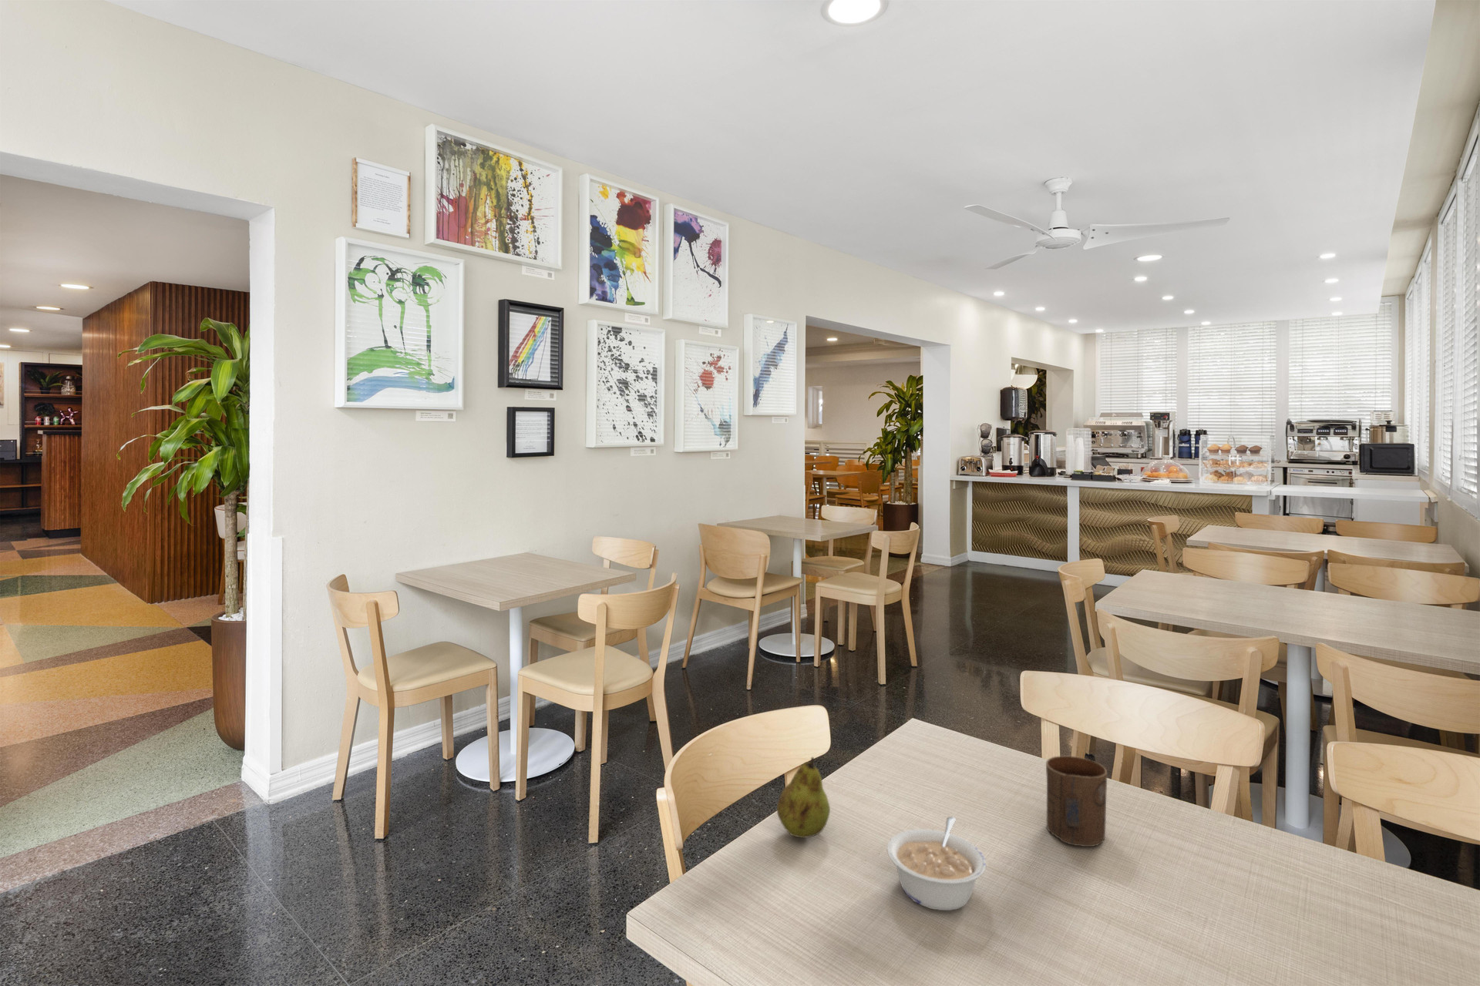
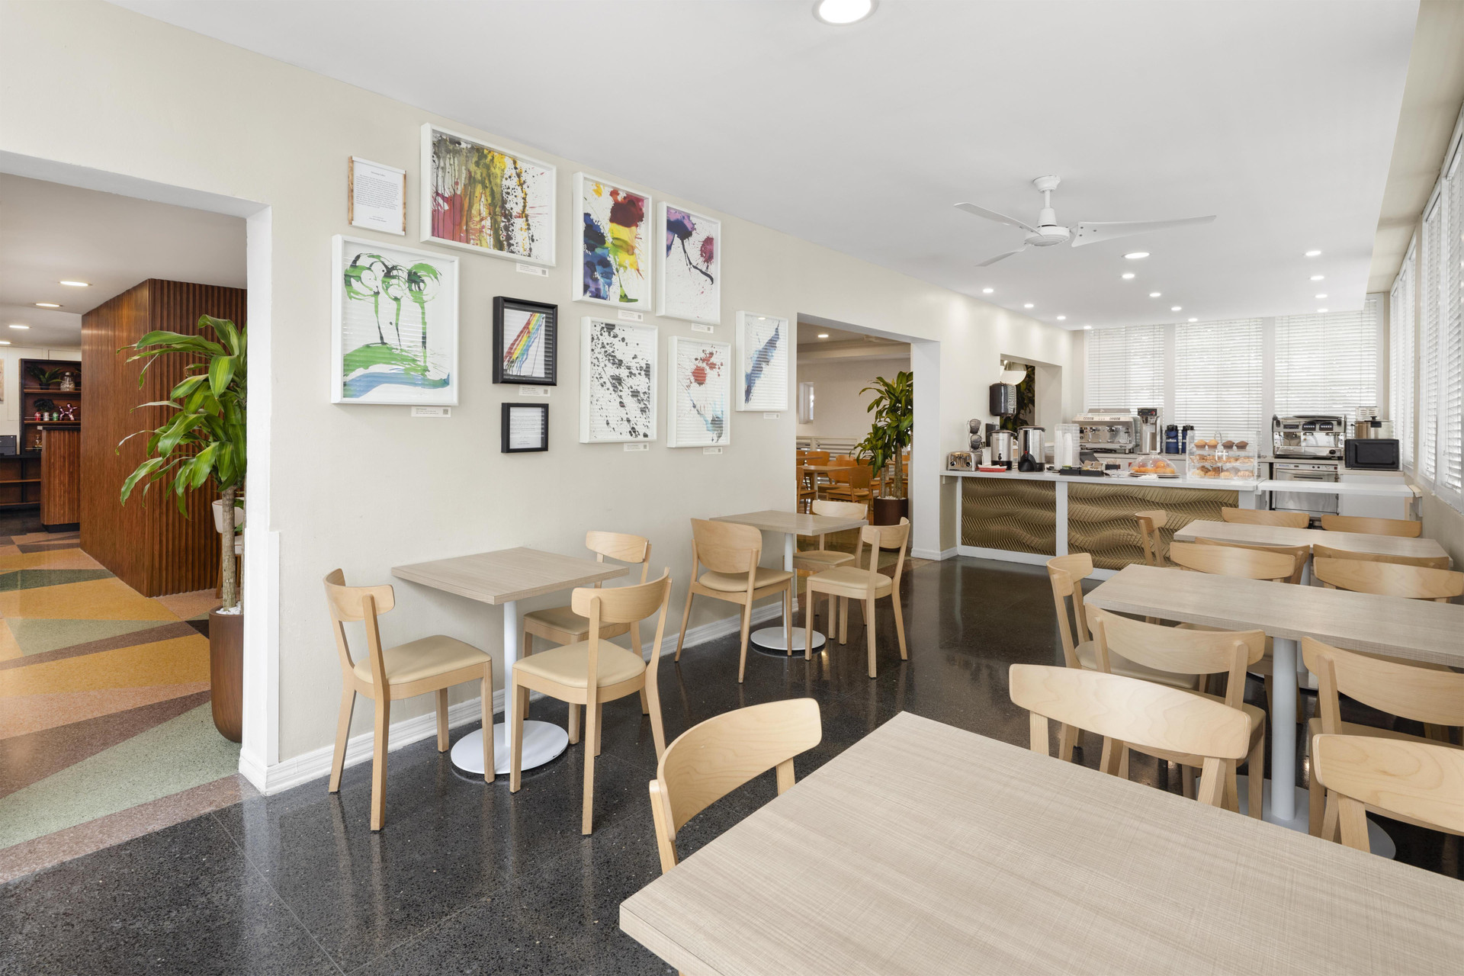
- cup [1045,755,1108,847]
- legume [885,815,987,911]
- fruit [776,756,831,839]
